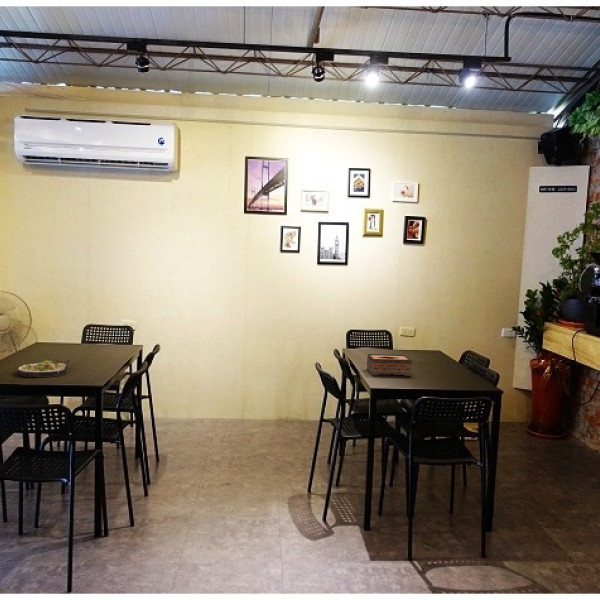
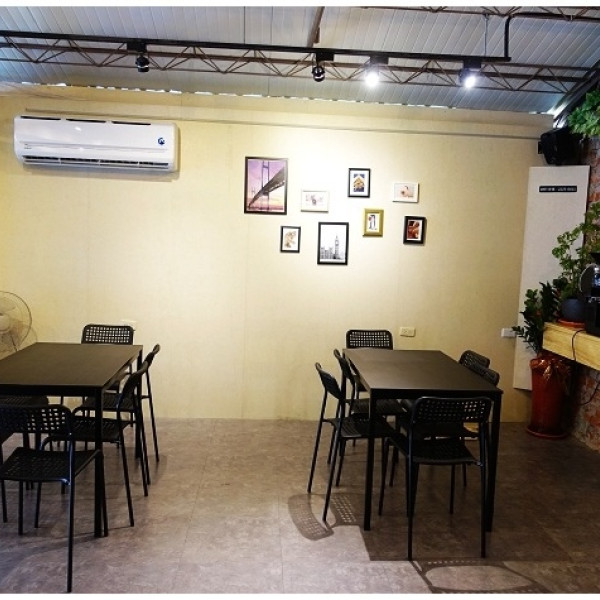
- tissue box [366,353,413,377]
- salad plate [15,358,71,378]
